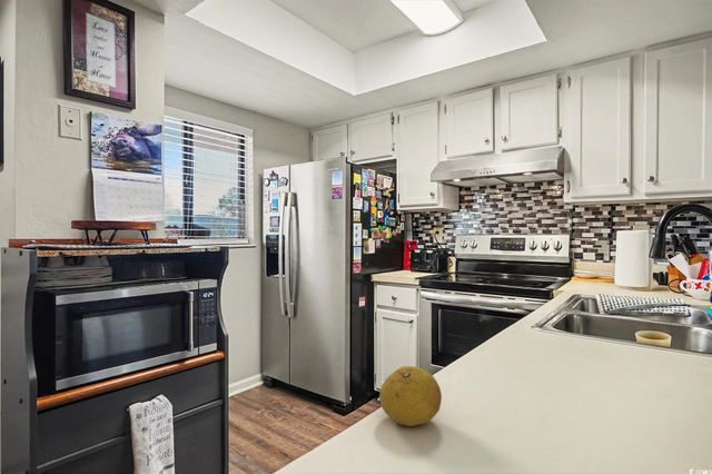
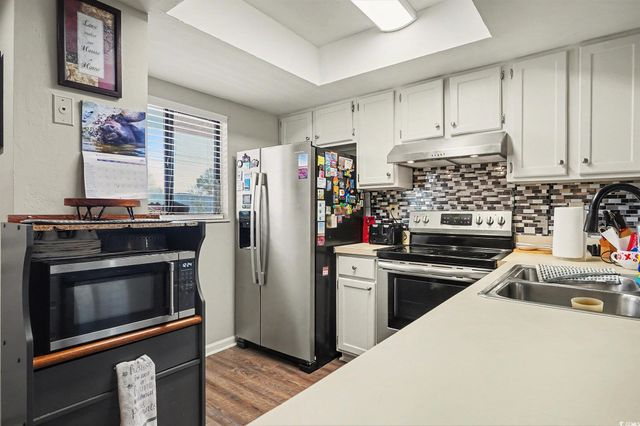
- fruit [378,365,443,427]
